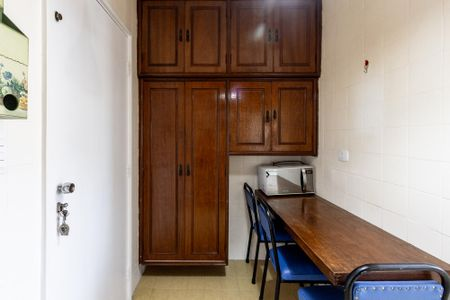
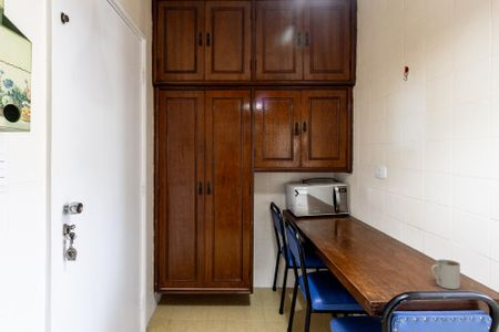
+ mug [430,259,461,290]
